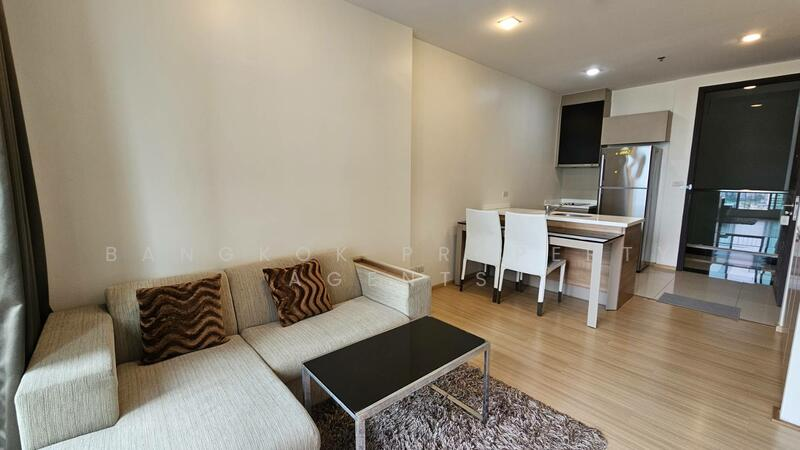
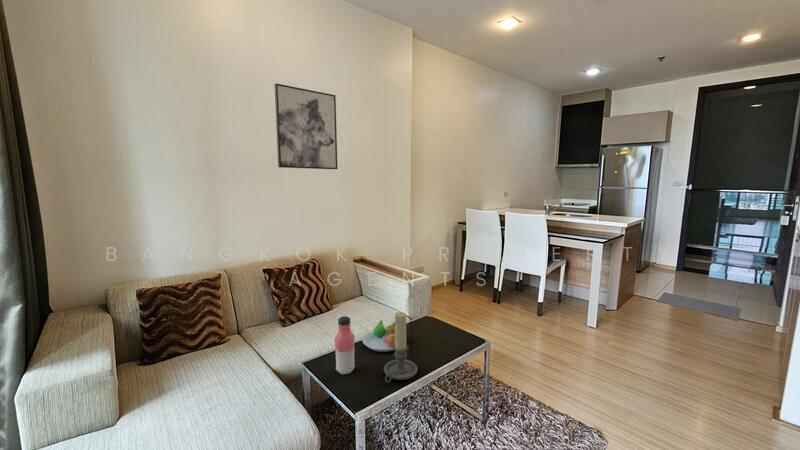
+ candle holder [383,311,419,384]
+ fruit bowl [361,320,395,353]
+ water bottle [334,315,356,376]
+ wall art [273,82,338,170]
